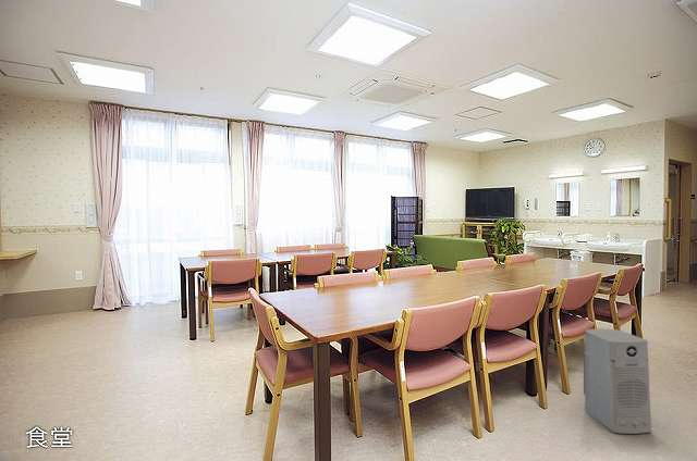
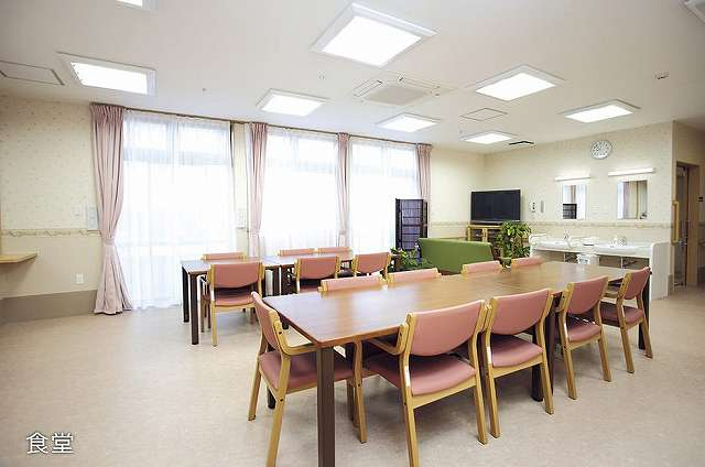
- air purifier [583,328,652,435]
